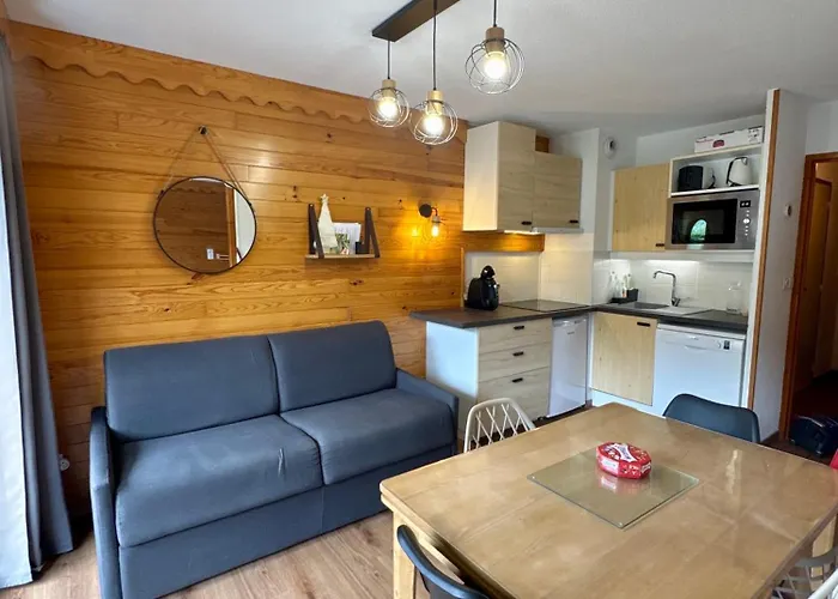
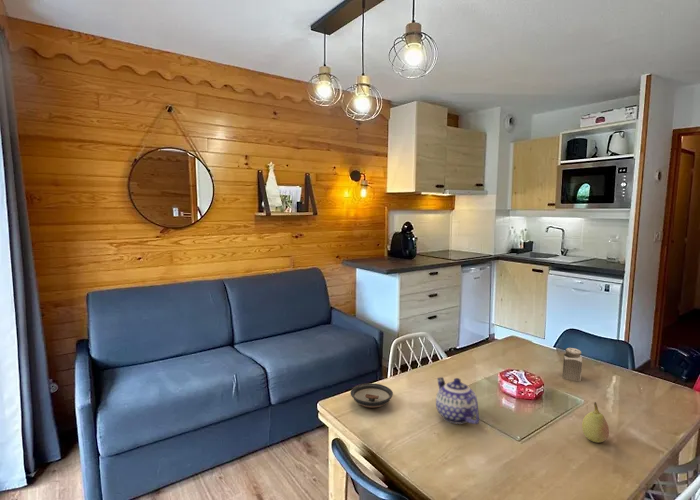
+ fruit [581,401,610,444]
+ salt shaker [562,347,583,382]
+ saucer [350,382,394,409]
+ teapot [435,376,480,425]
